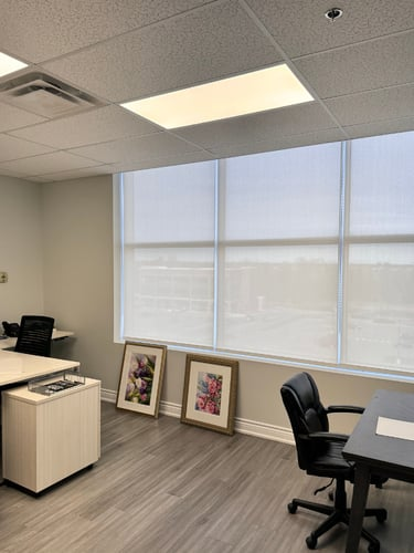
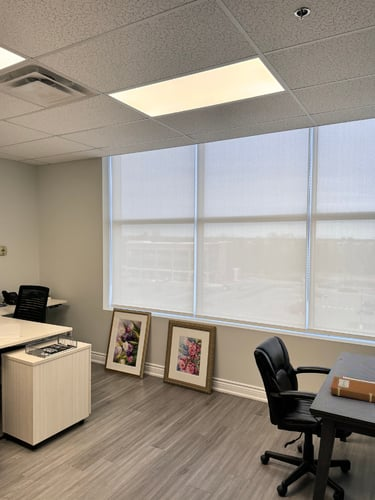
+ notebook [328,375,375,403]
